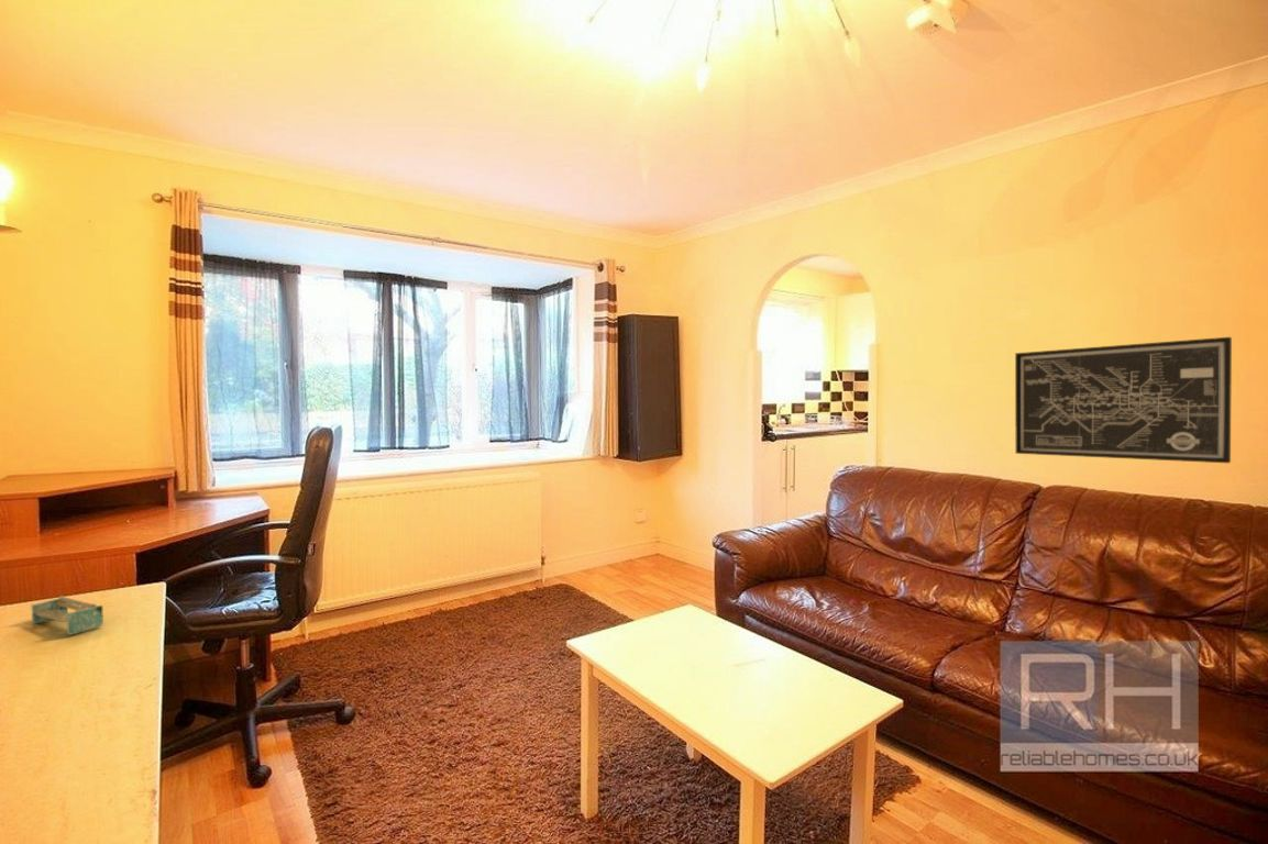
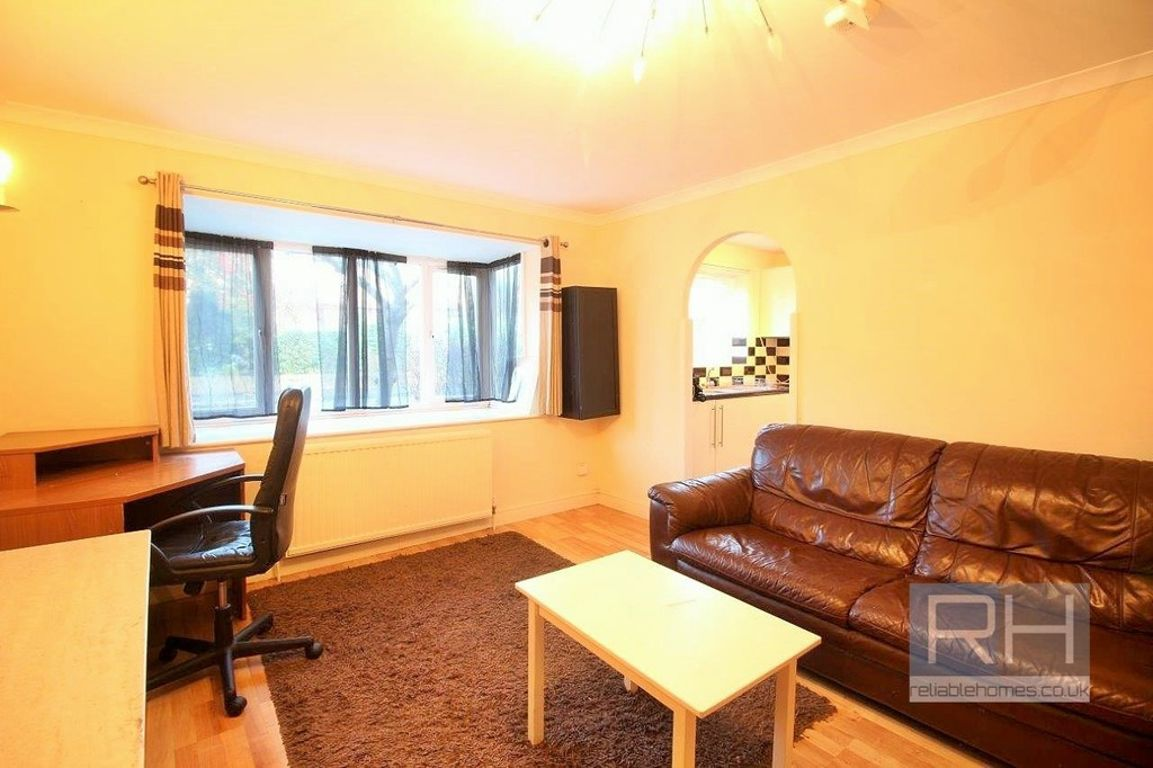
- shelf [30,595,104,636]
- wall art [1014,336,1233,464]
